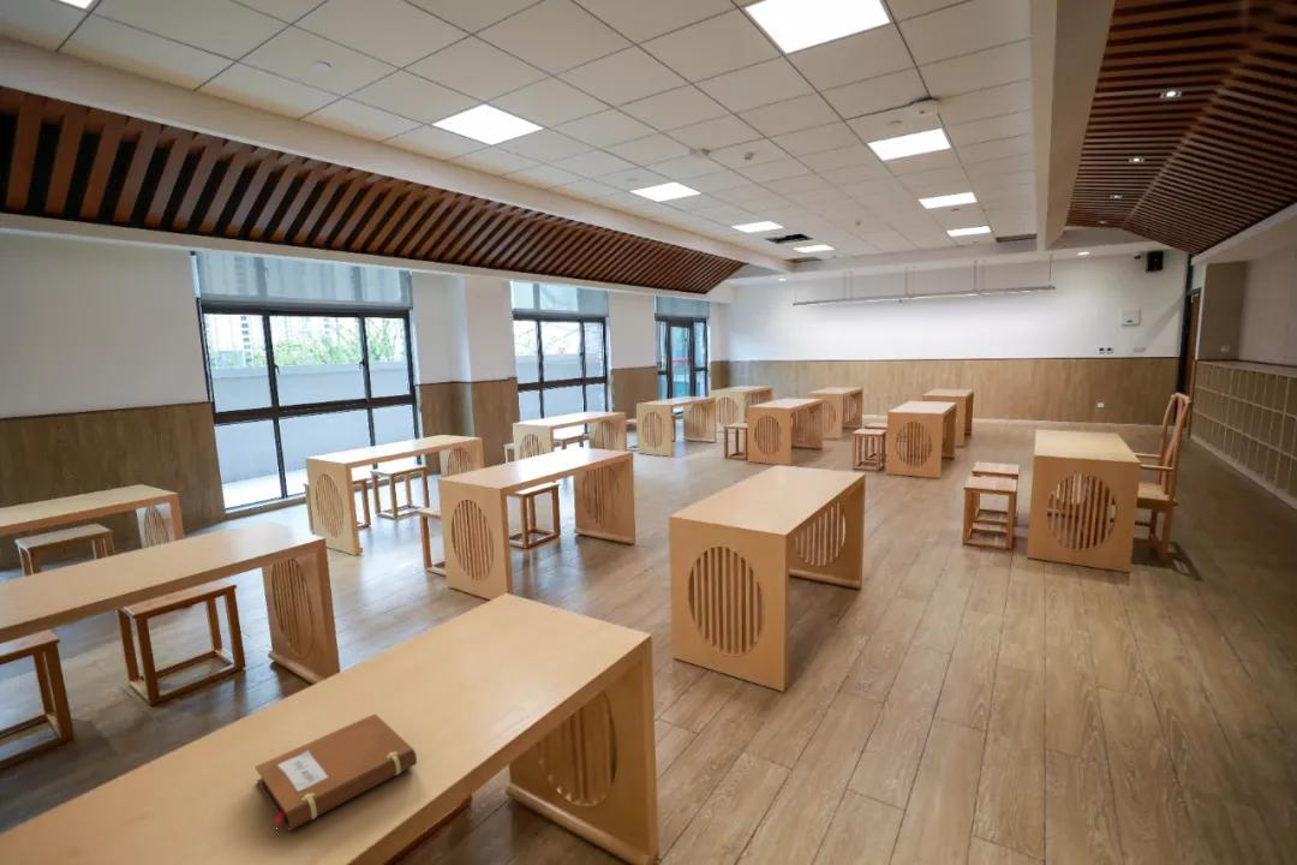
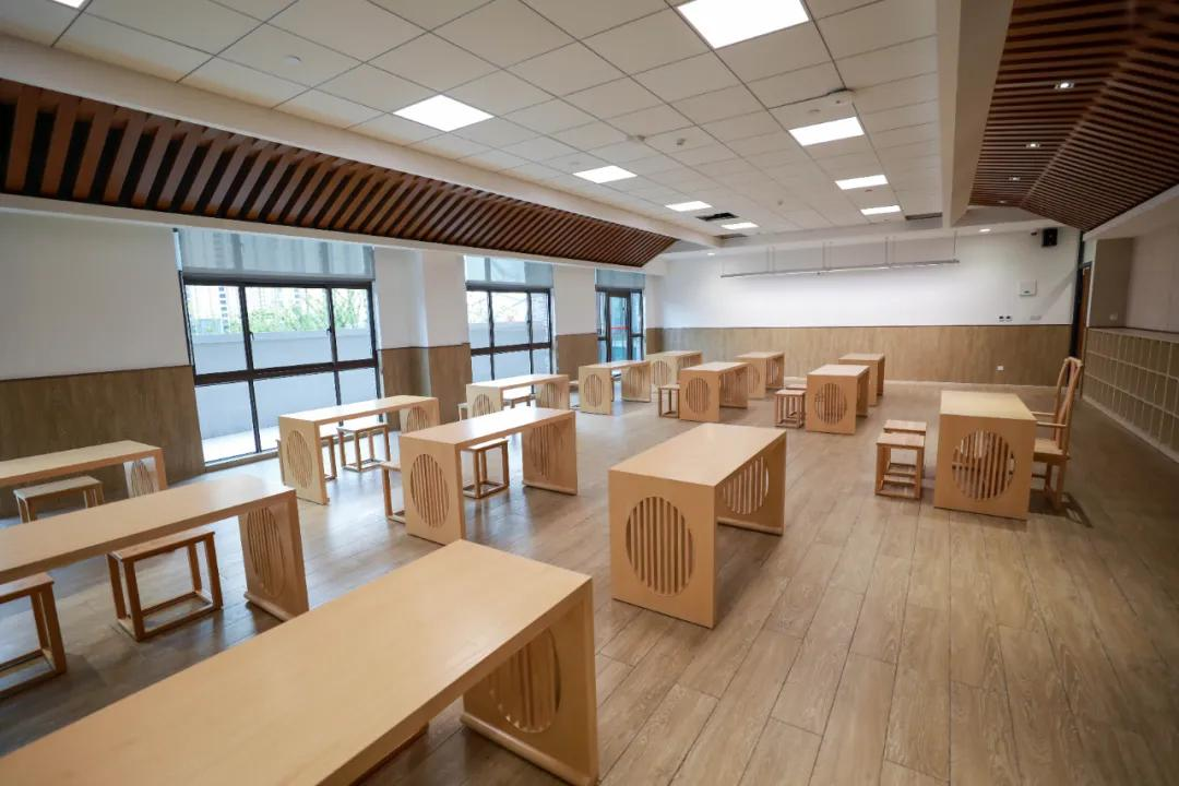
- notebook [255,712,418,831]
